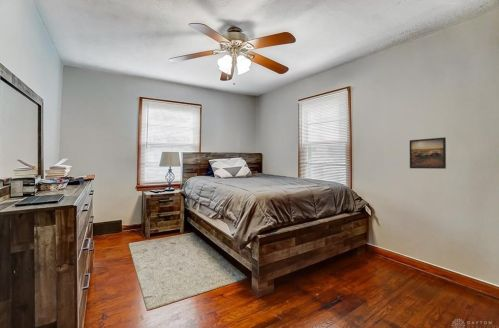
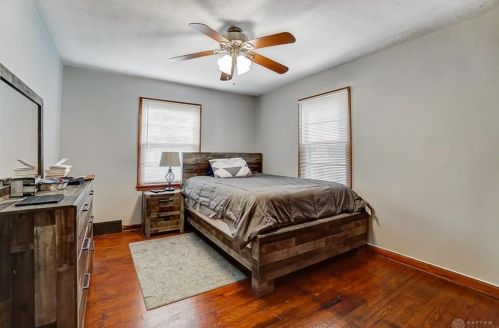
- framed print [409,137,447,170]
